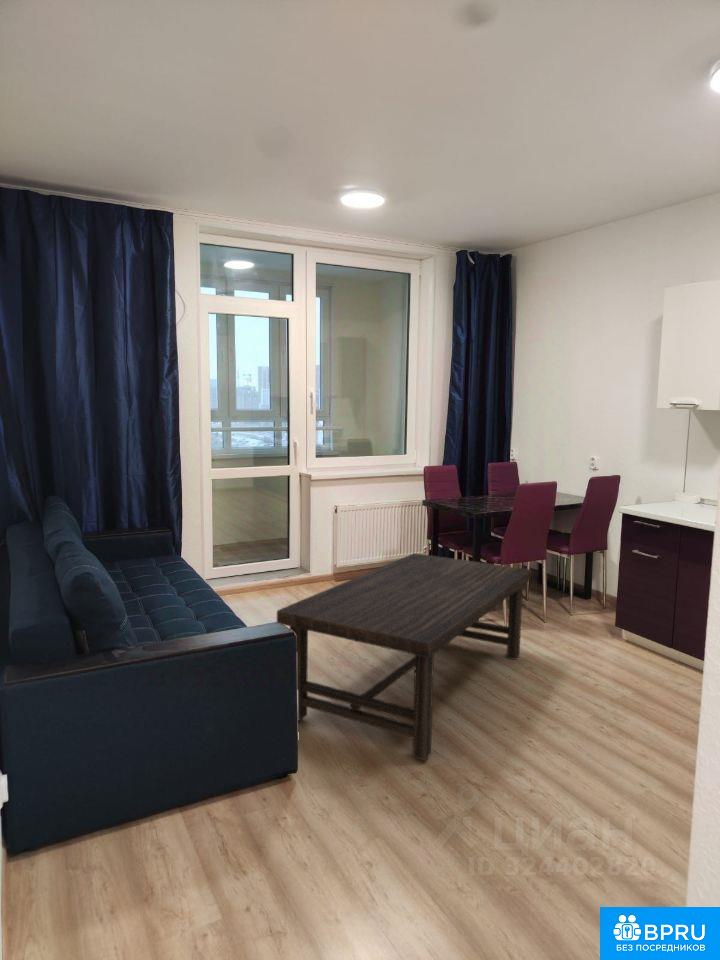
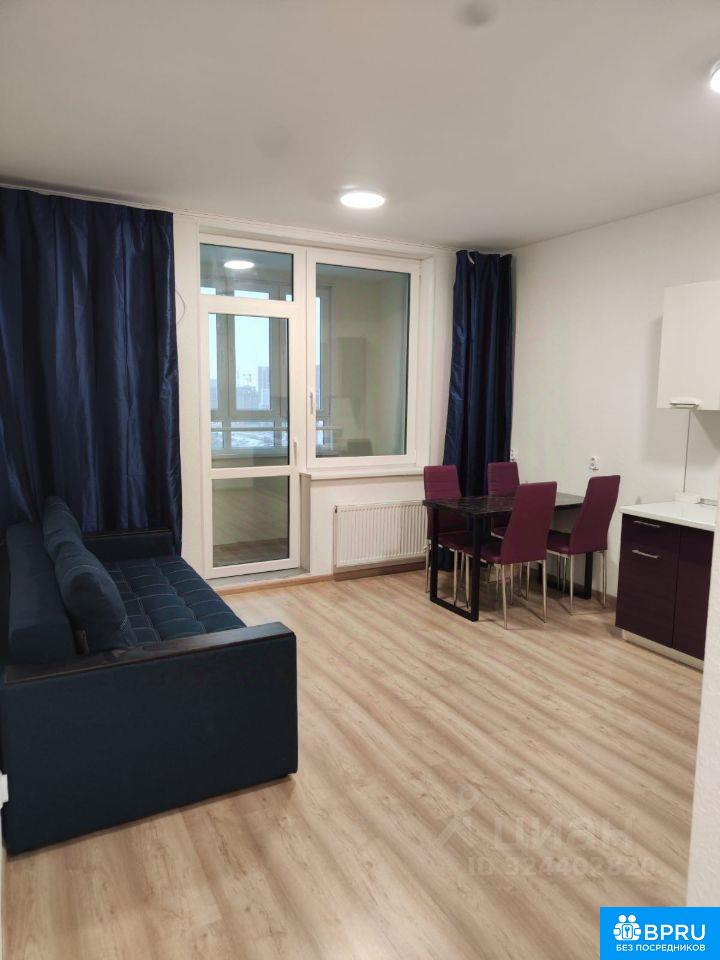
- coffee table [276,552,532,761]
